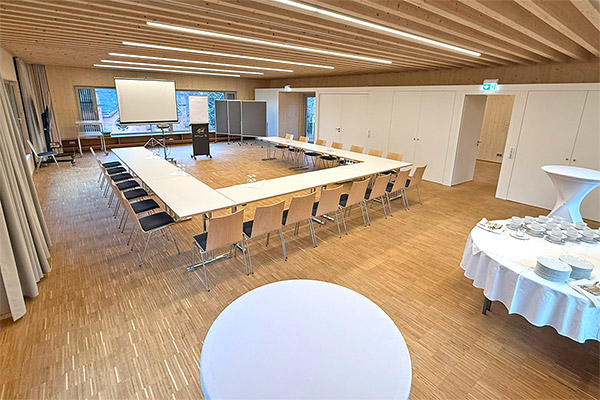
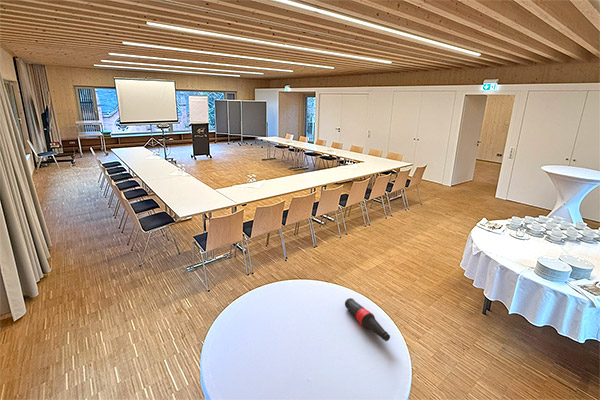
+ bottle [344,297,391,342]
